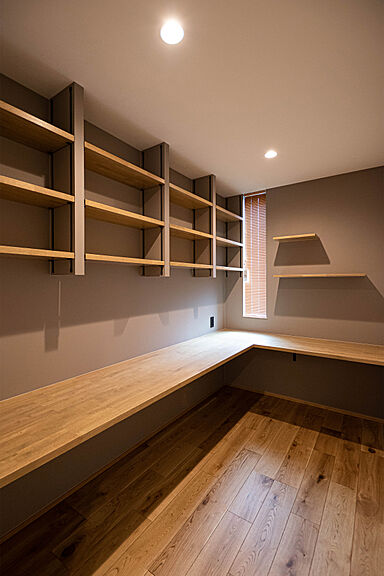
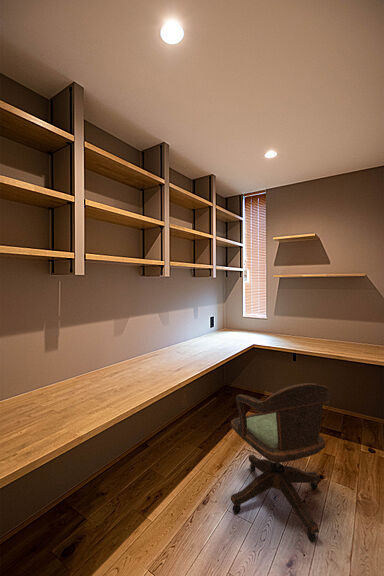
+ office chair [230,382,330,544]
